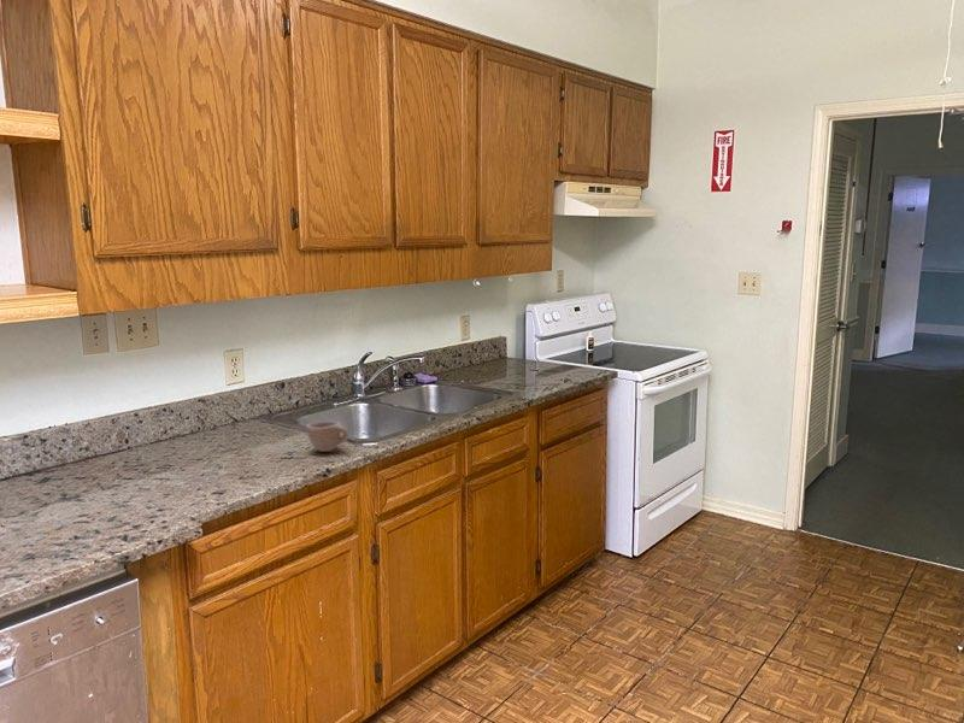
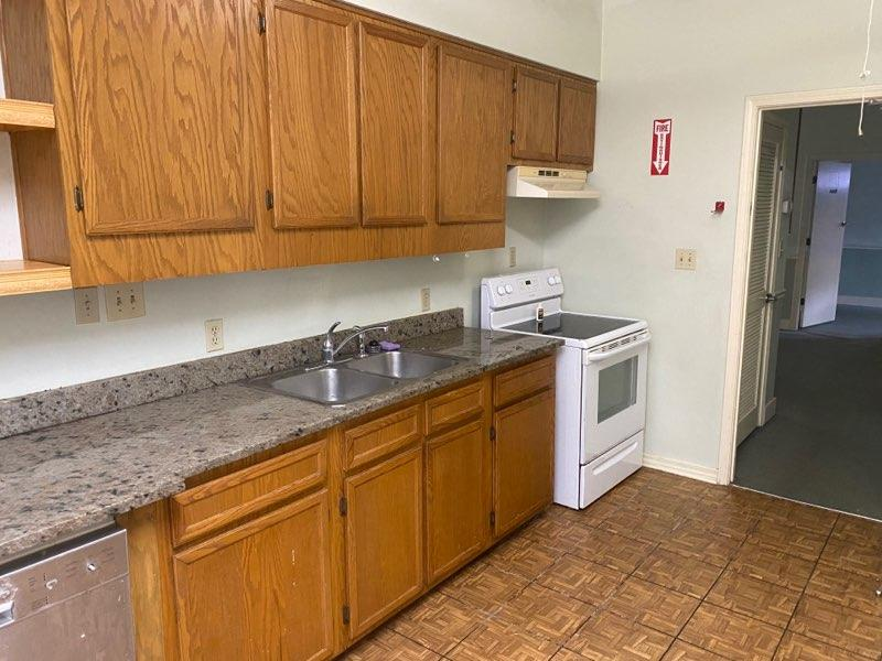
- cup [305,419,349,453]
